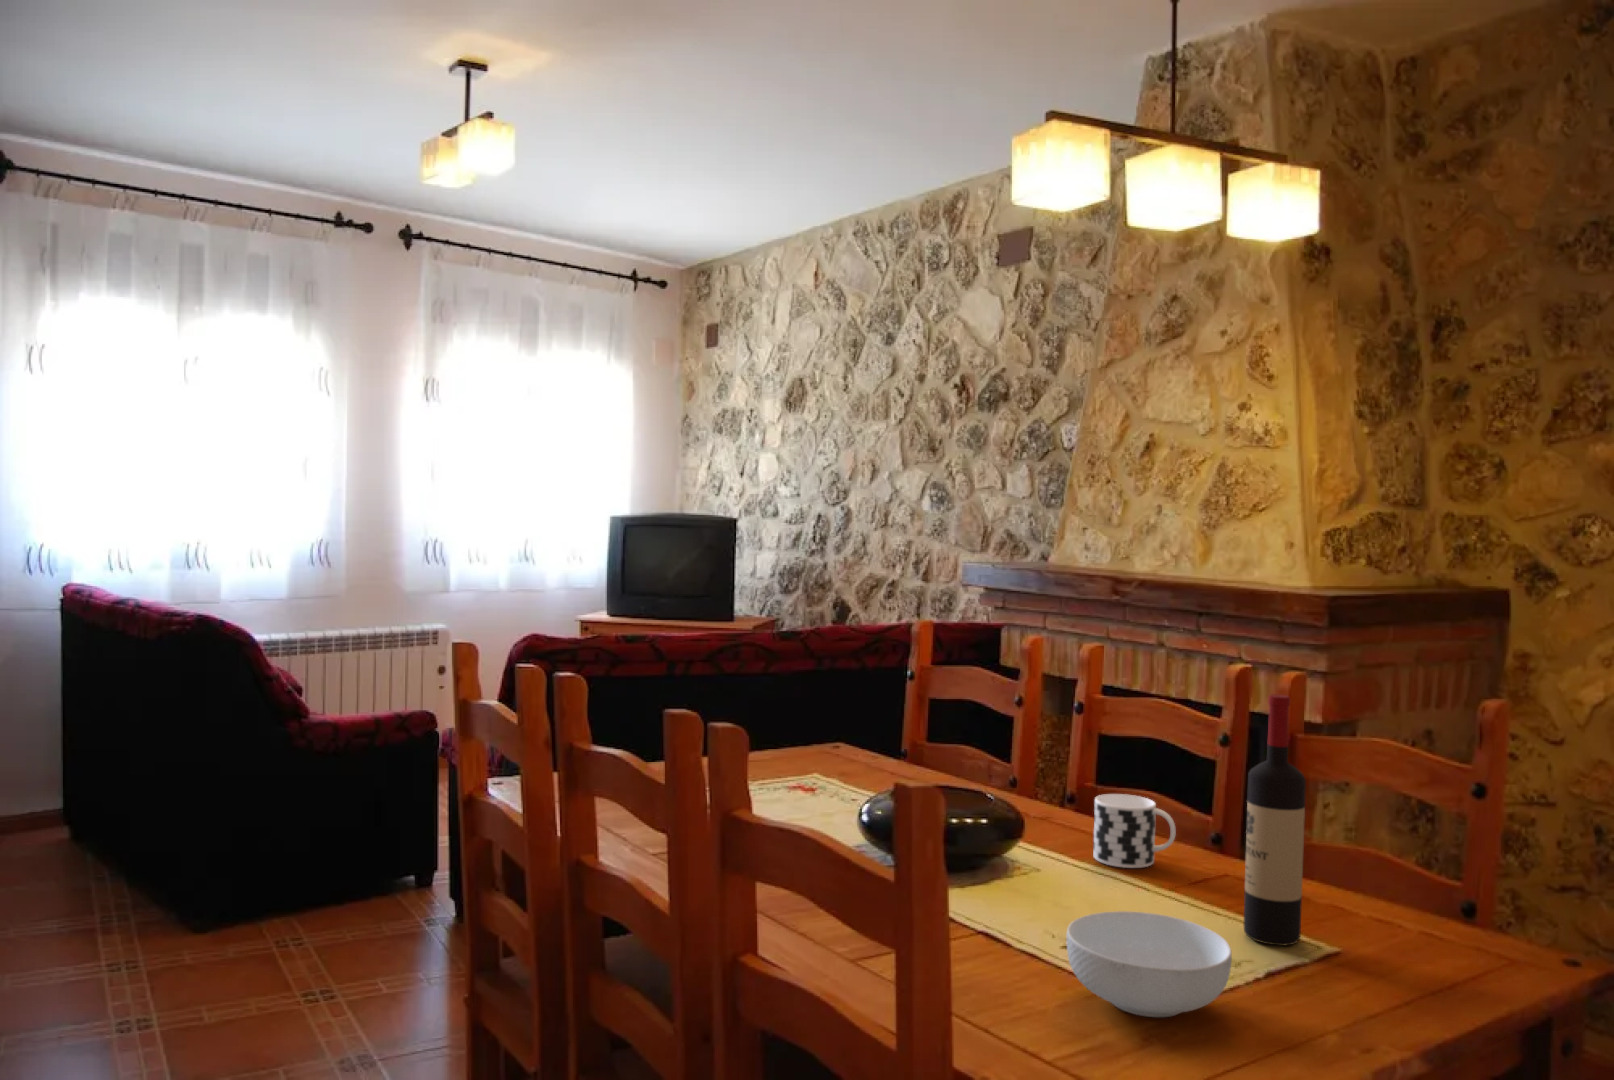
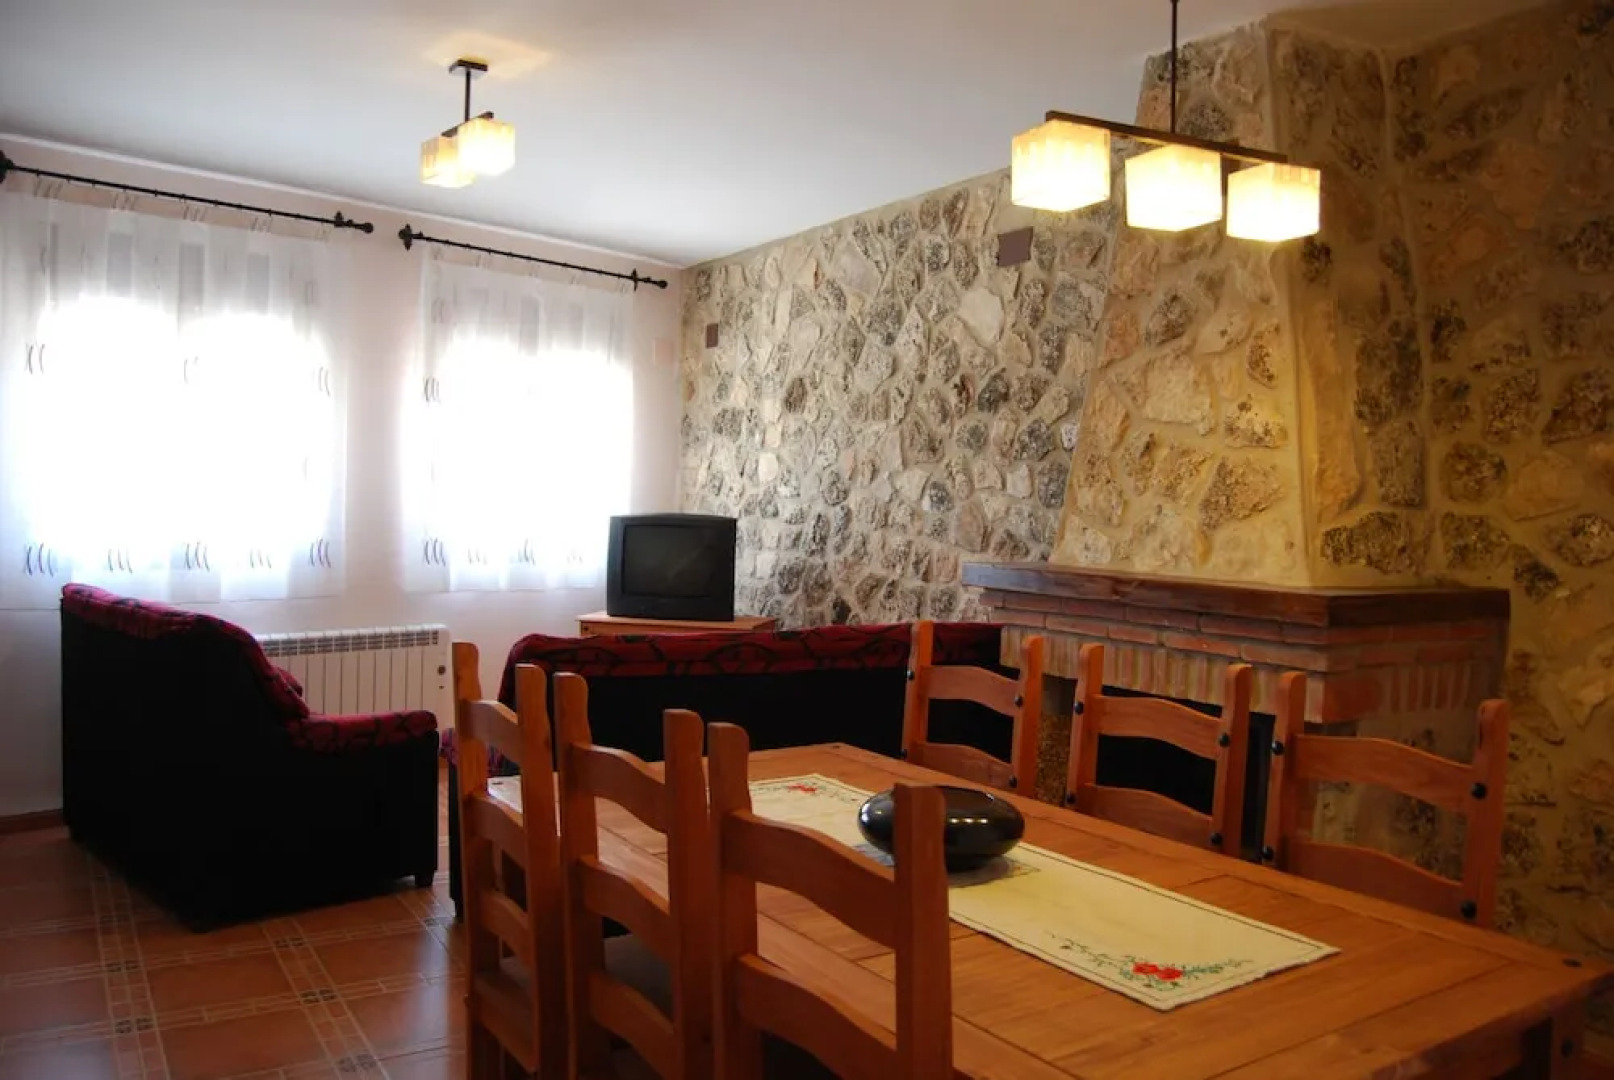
- cereal bowl [1066,910,1233,1019]
- wine bottle [1243,693,1307,947]
- cup [1092,793,1176,869]
